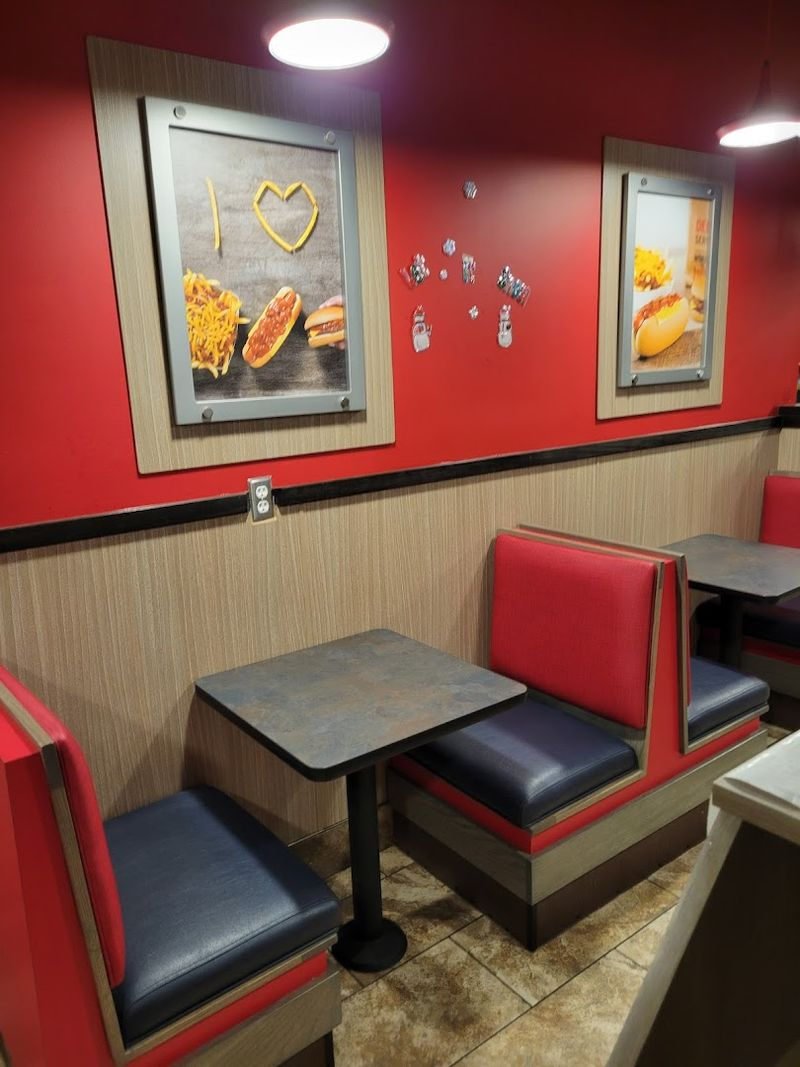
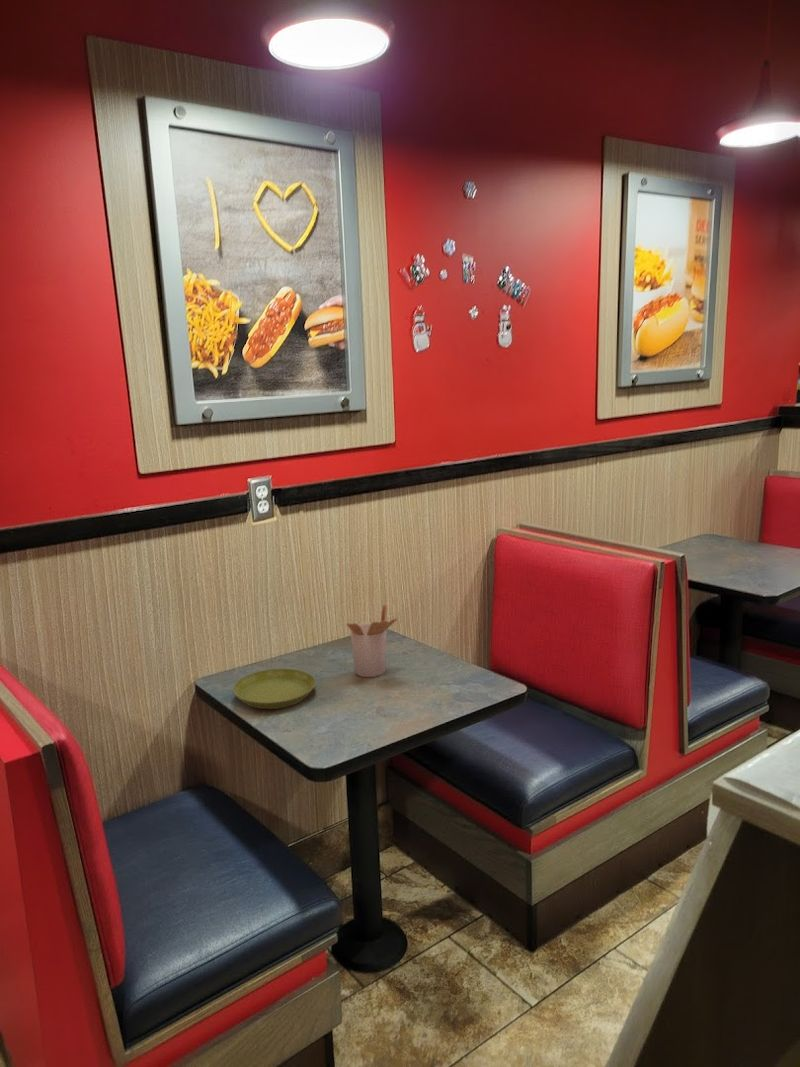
+ saucer [232,668,317,710]
+ utensil holder [346,603,398,678]
